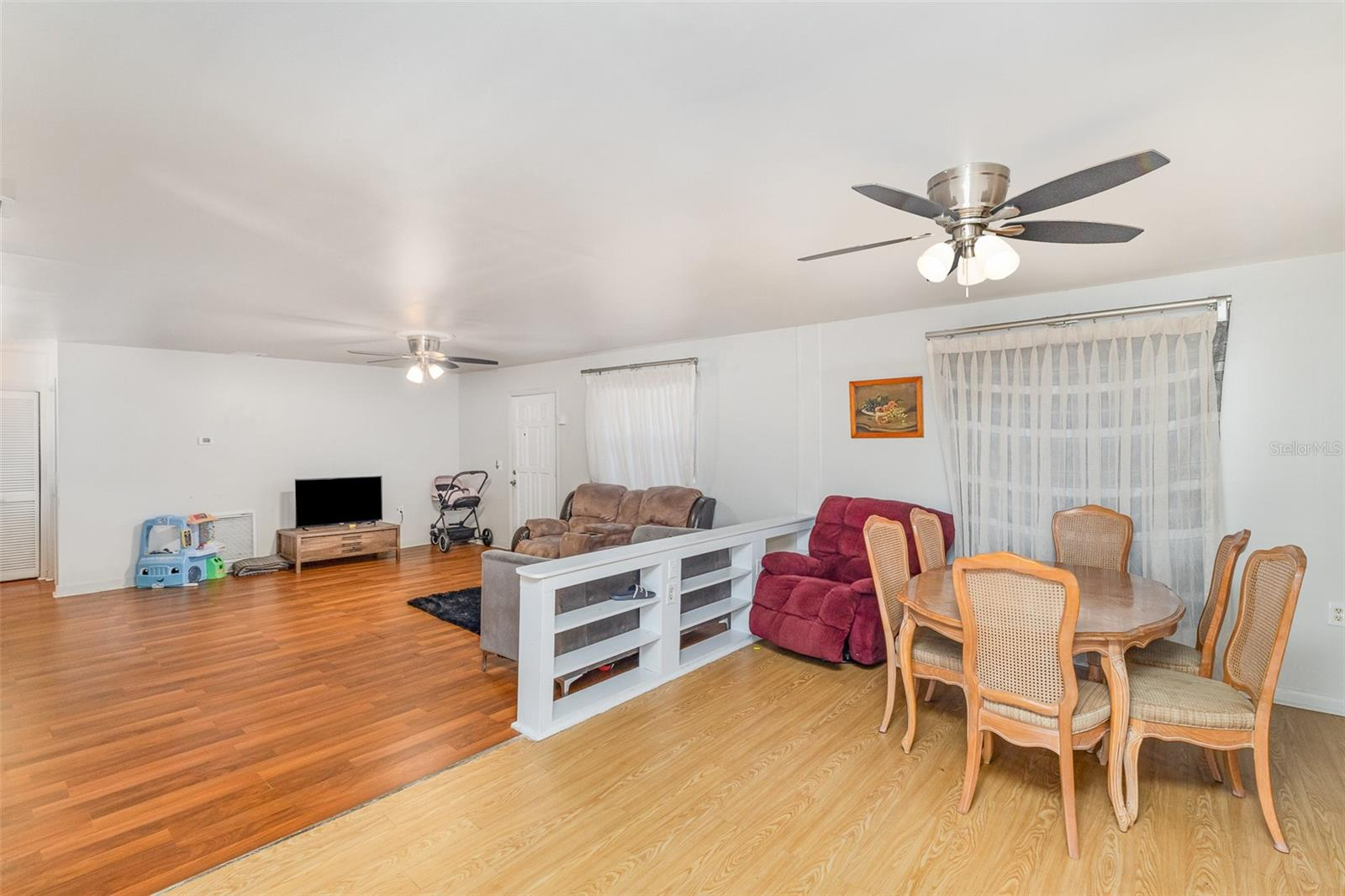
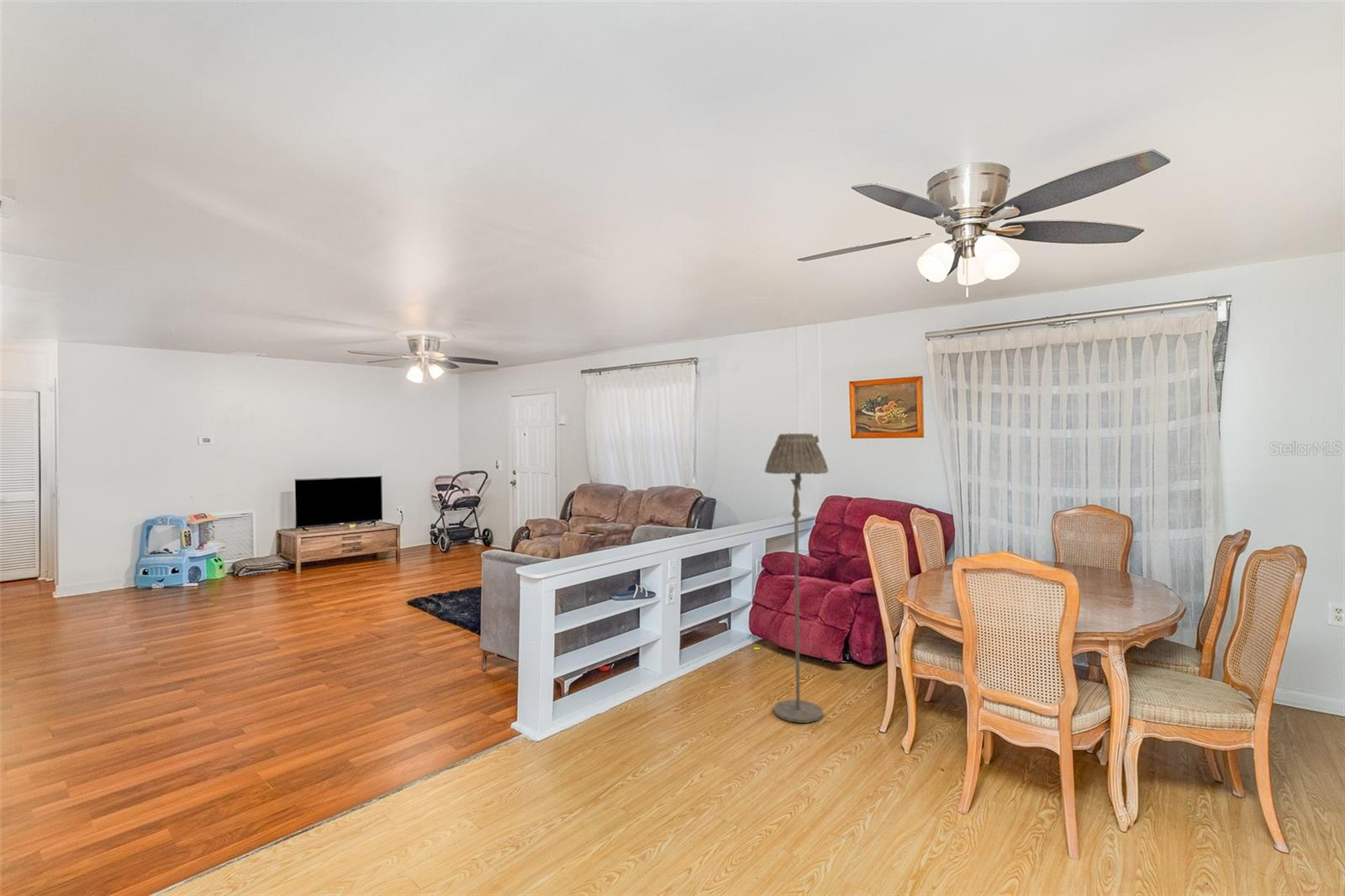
+ floor lamp [764,433,829,724]
